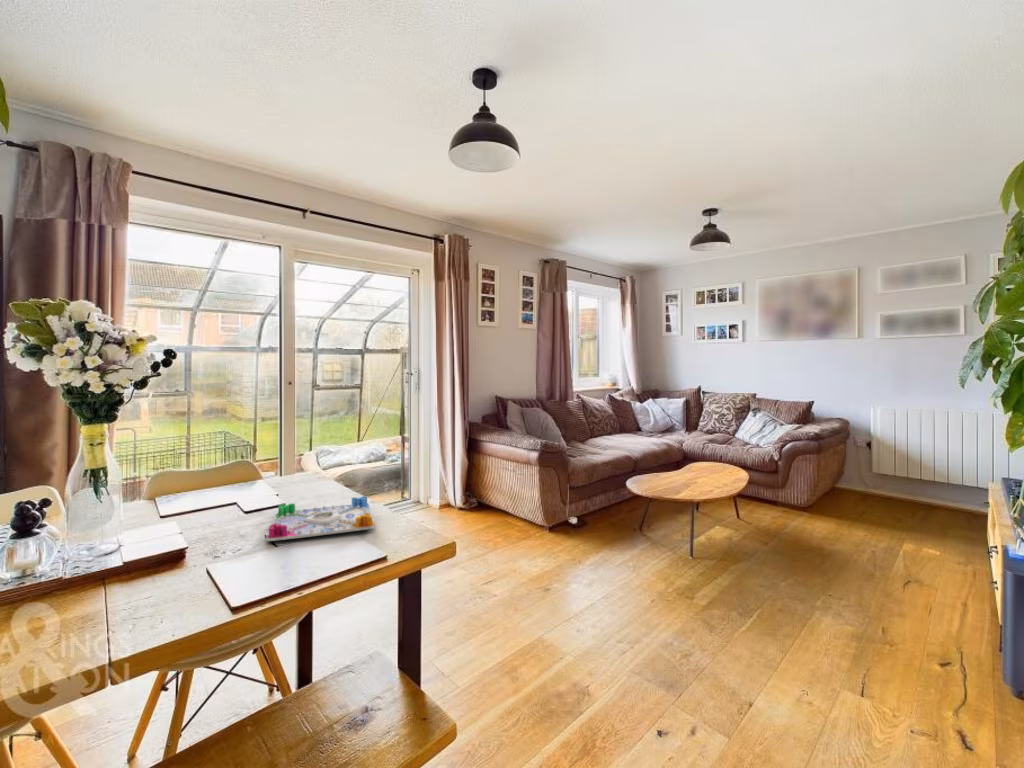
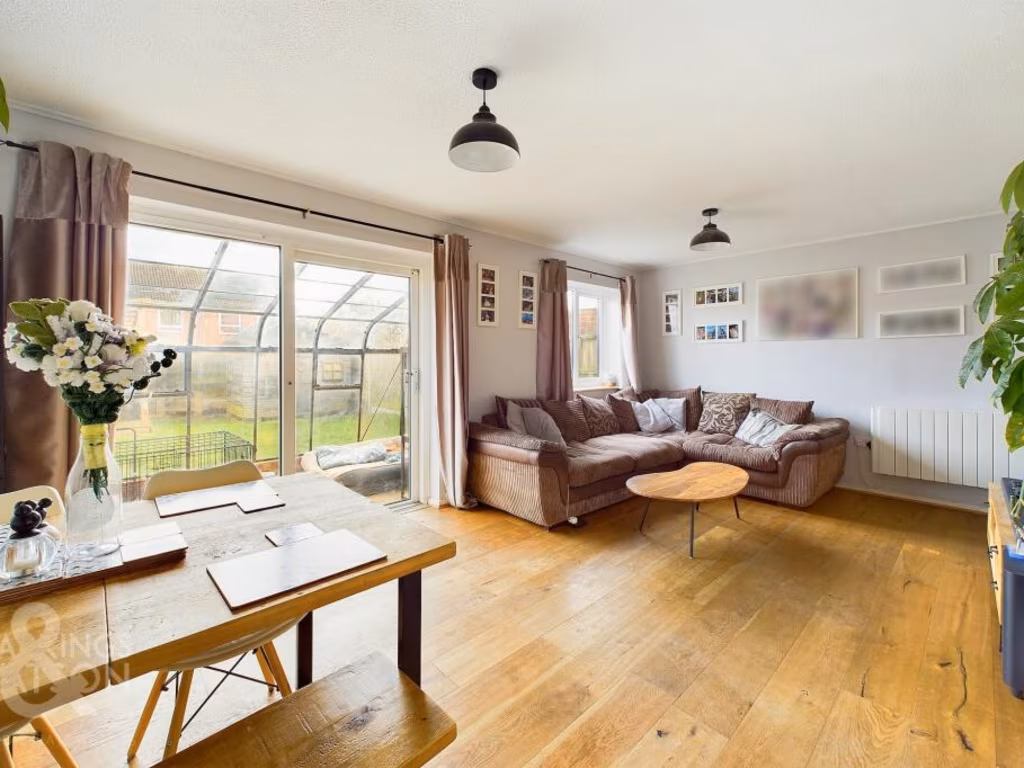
- board game [265,495,376,542]
